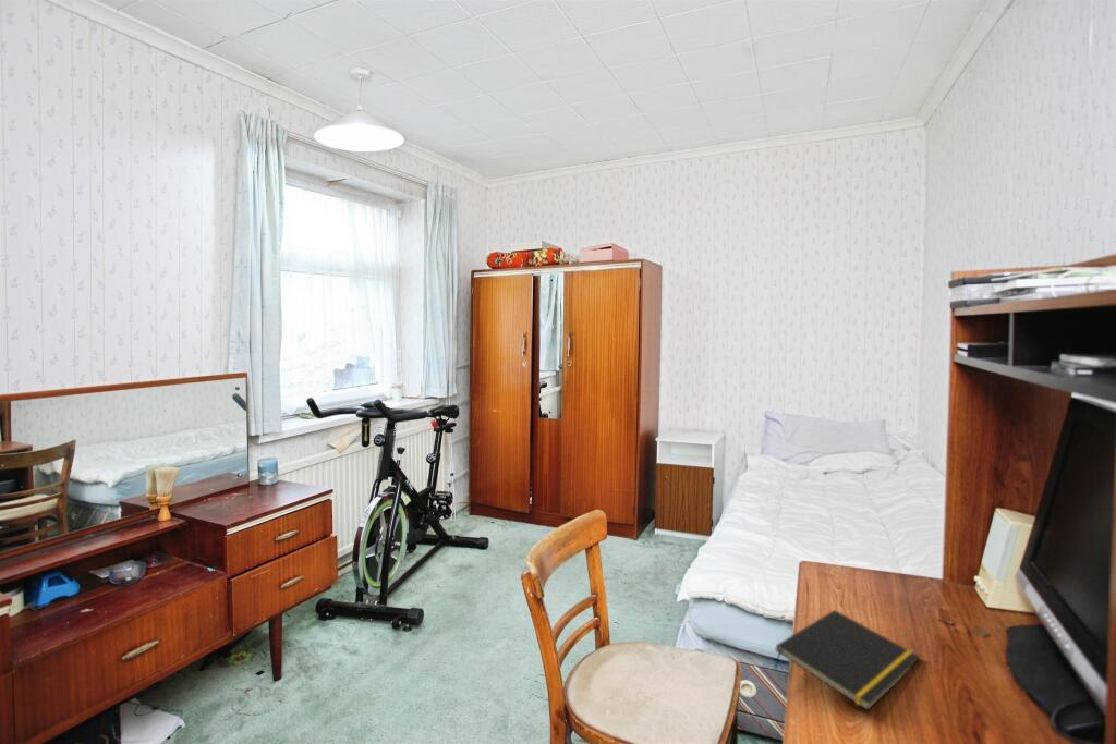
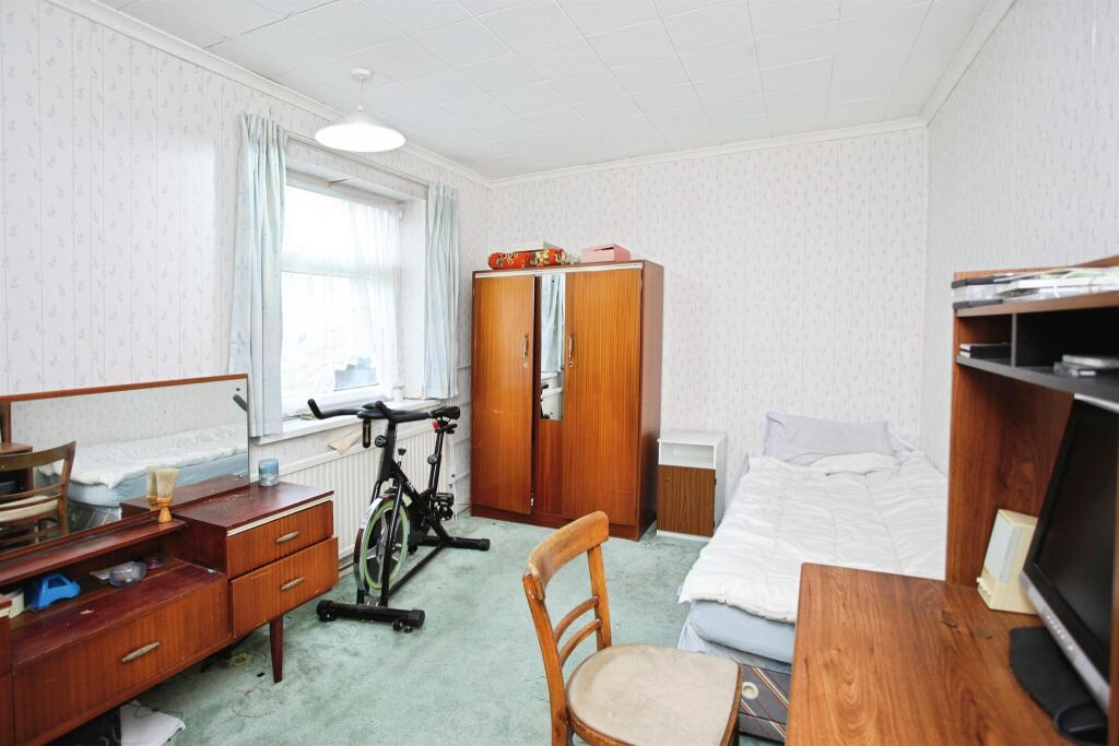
- notepad [774,609,922,711]
